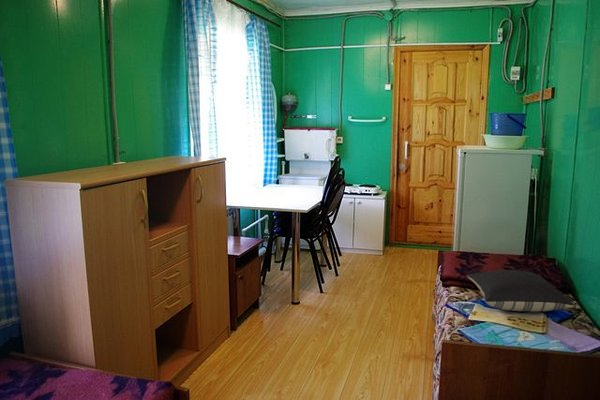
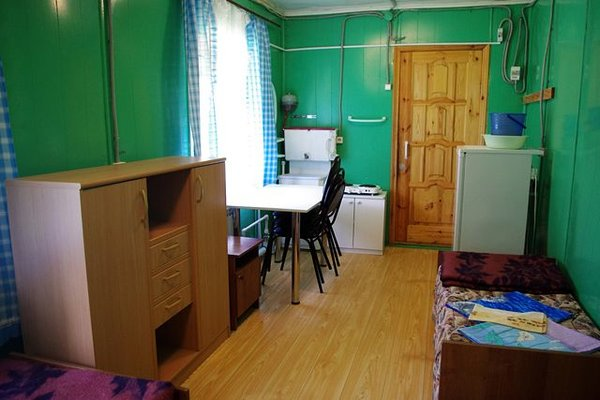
- pillow [466,269,575,312]
